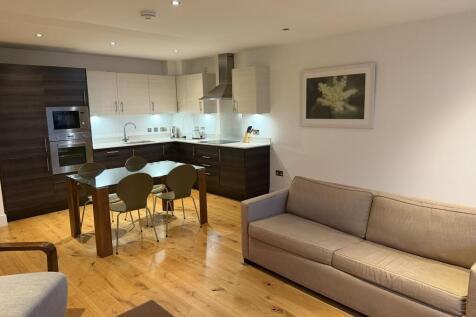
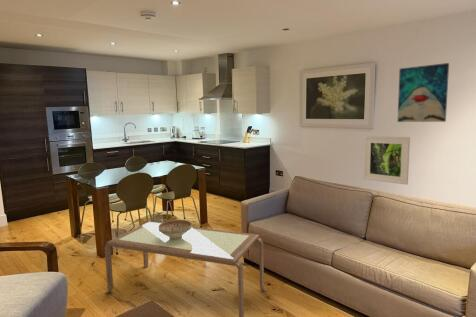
+ coffee table [104,221,268,317]
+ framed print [362,135,411,186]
+ wall art [397,62,450,123]
+ decorative bowl [158,219,193,240]
